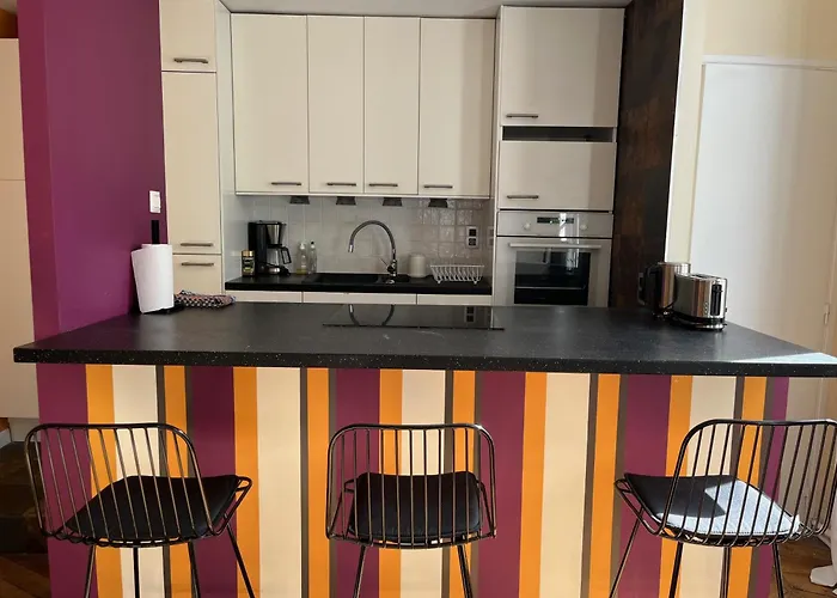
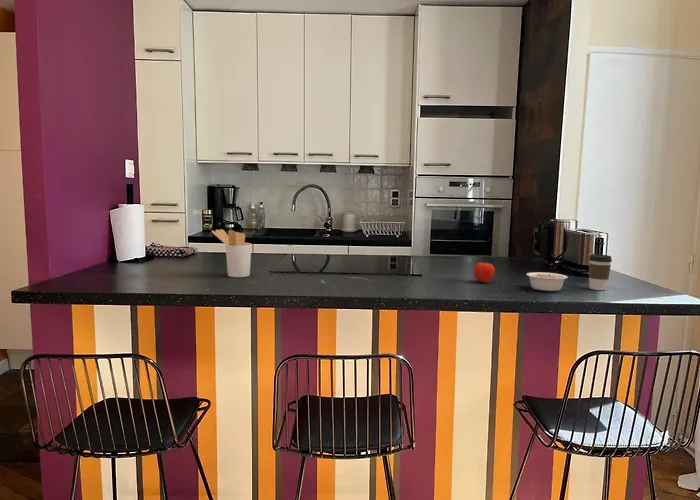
+ legume [525,271,576,292]
+ coffee cup [588,253,613,291]
+ utensil holder [211,228,252,278]
+ fruit [473,260,496,283]
